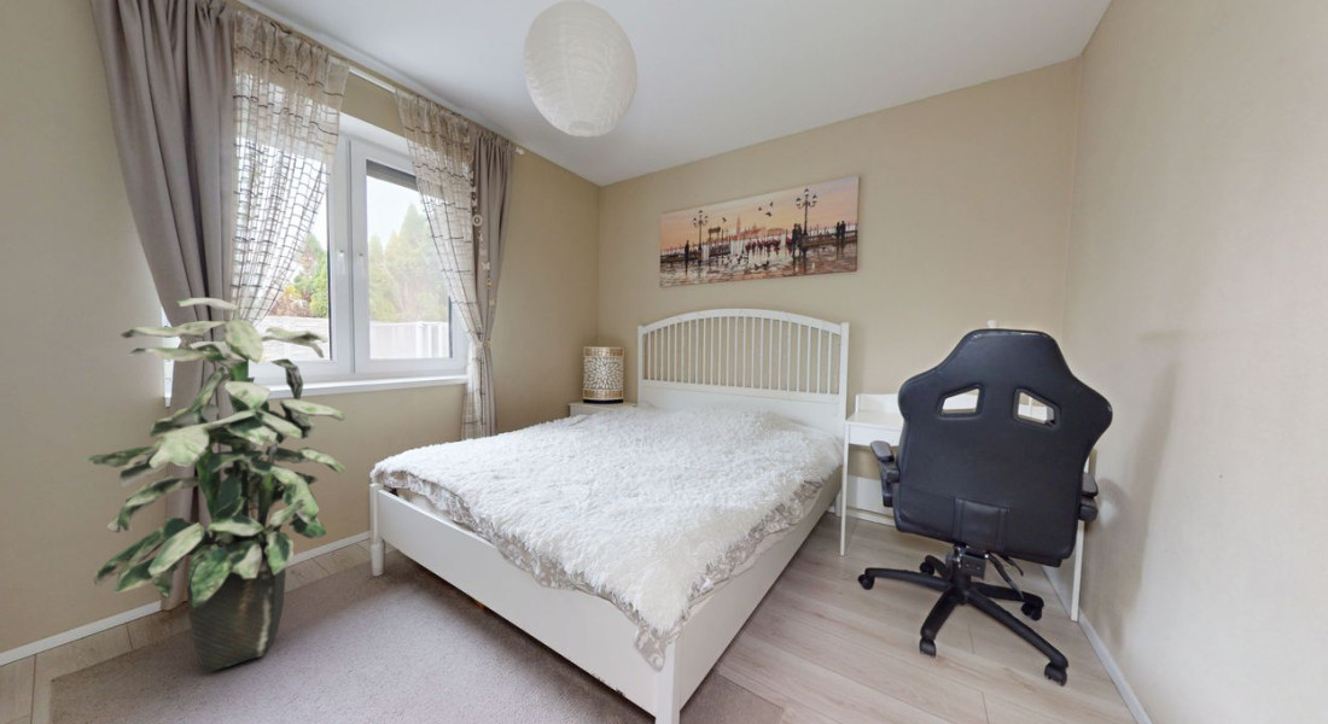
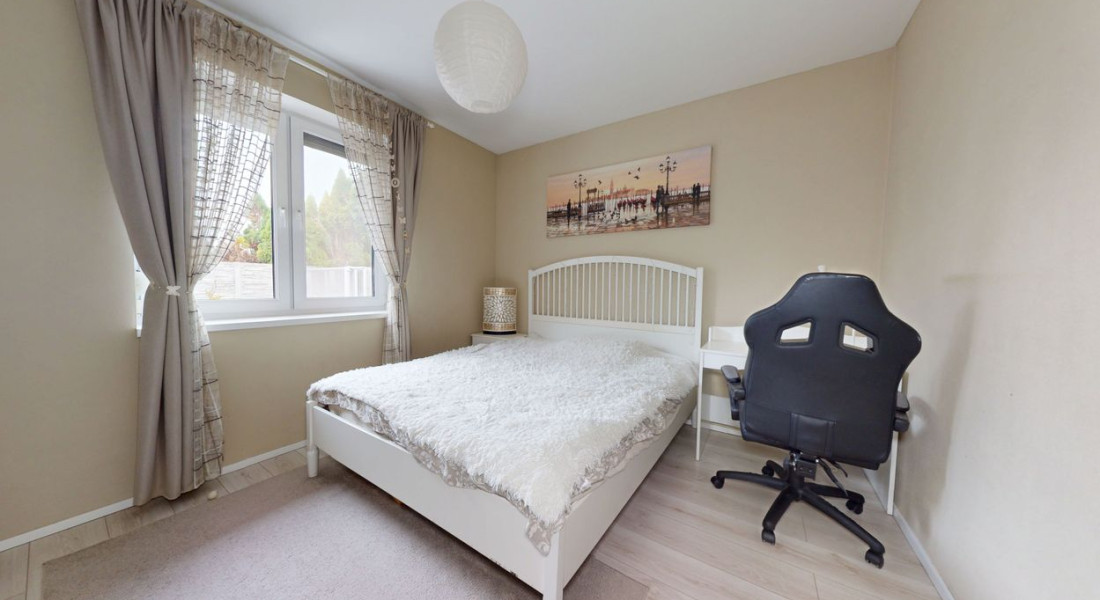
- indoor plant [77,297,346,673]
